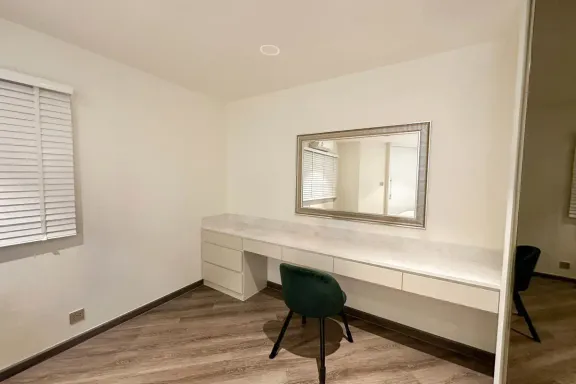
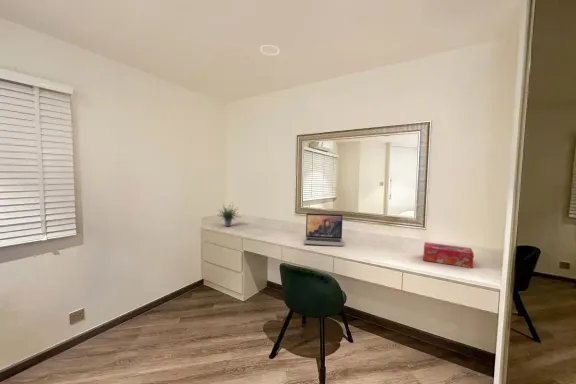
+ potted plant [217,200,241,228]
+ laptop [303,212,344,247]
+ tissue box [422,241,475,269]
